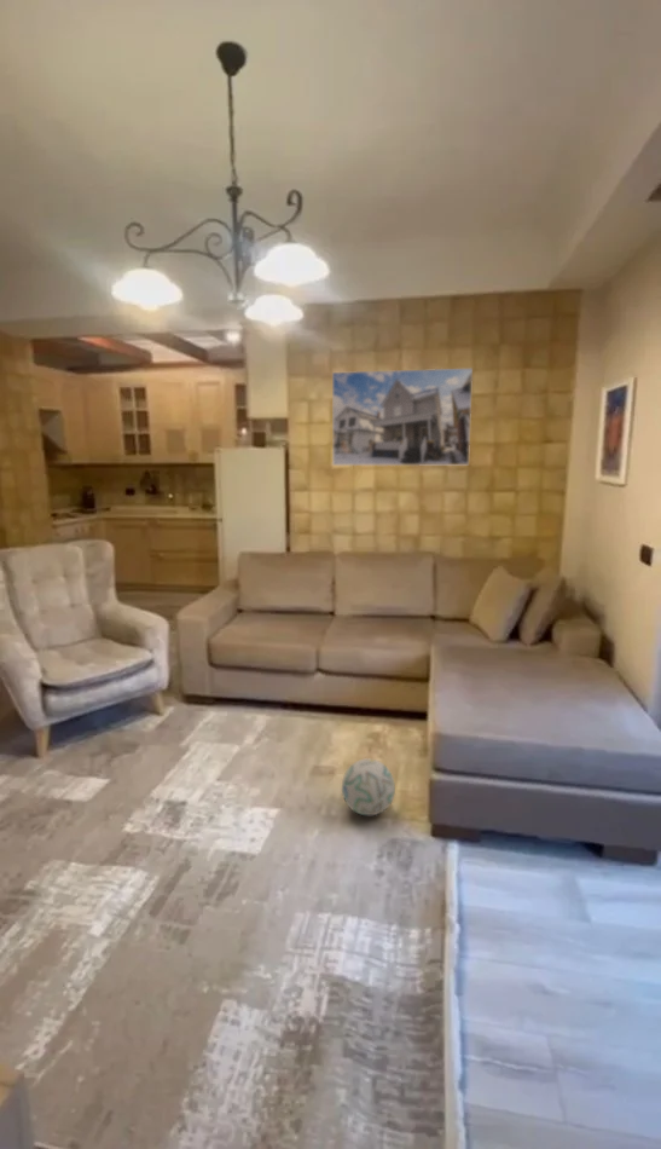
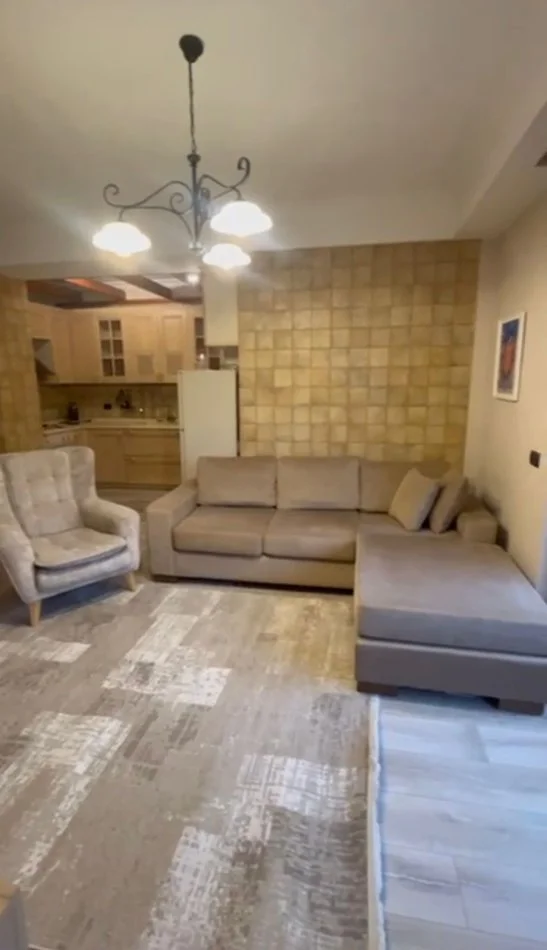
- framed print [331,368,474,467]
- ball [341,757,396,816]
